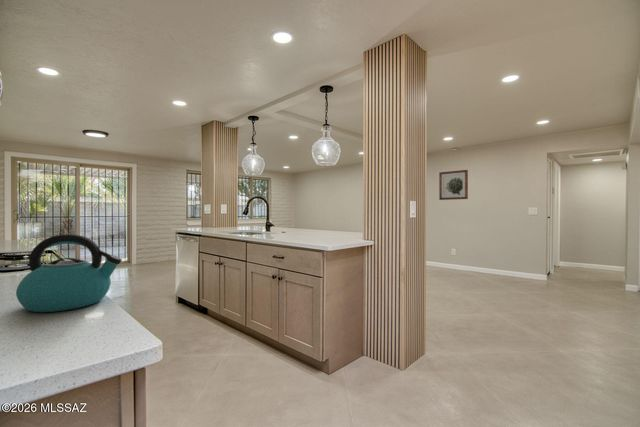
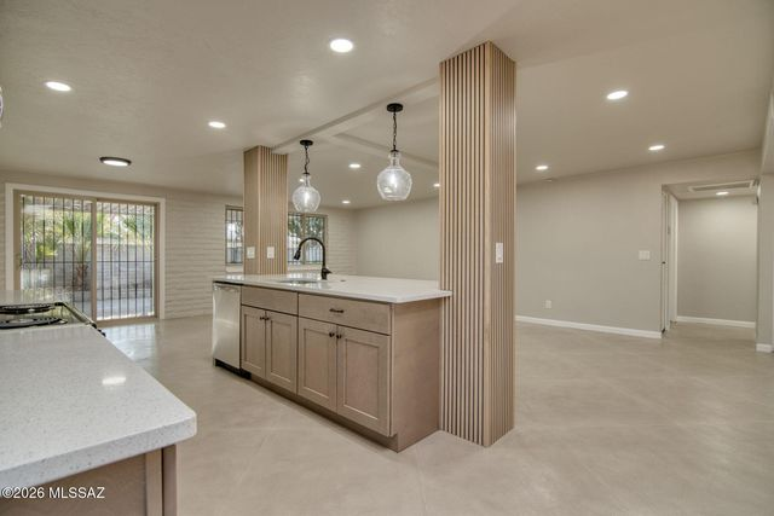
- kettle [15,233,122,313]
- wall art [438,169,469,201]
